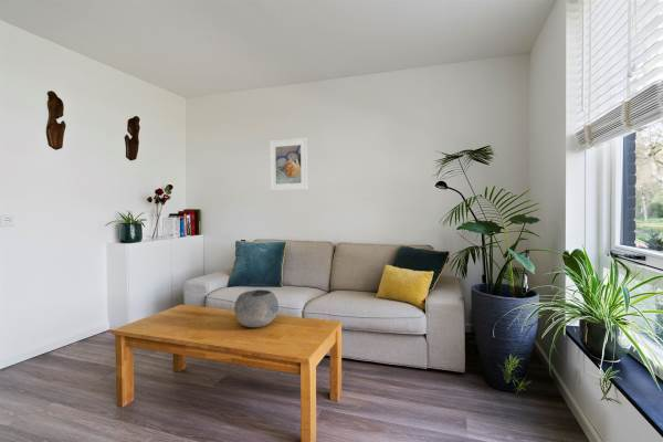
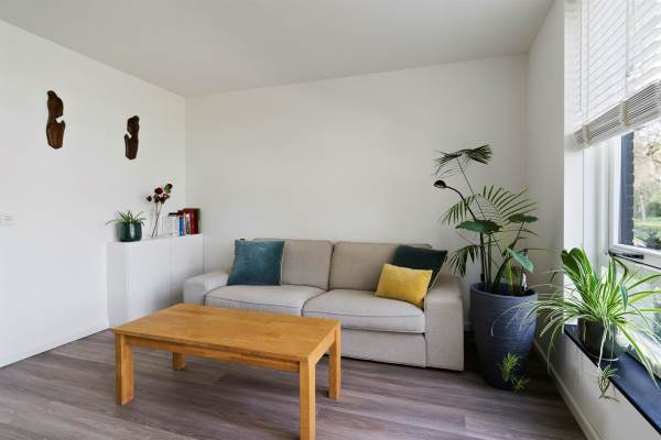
- bowl [233,288,280,328]
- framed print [269,136,309,192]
